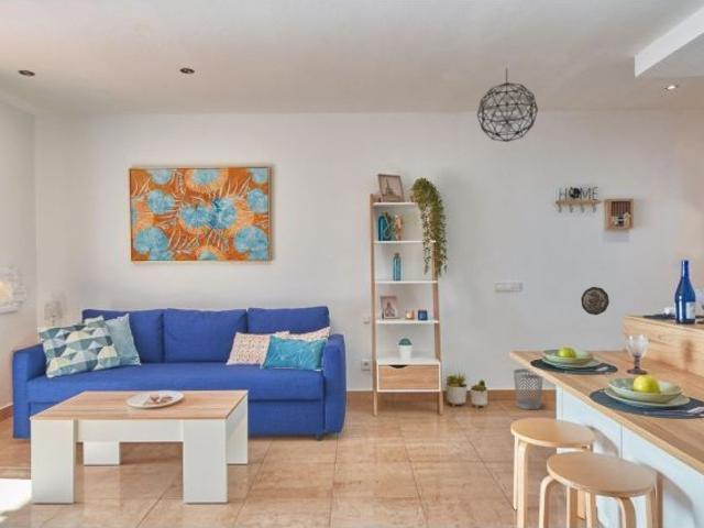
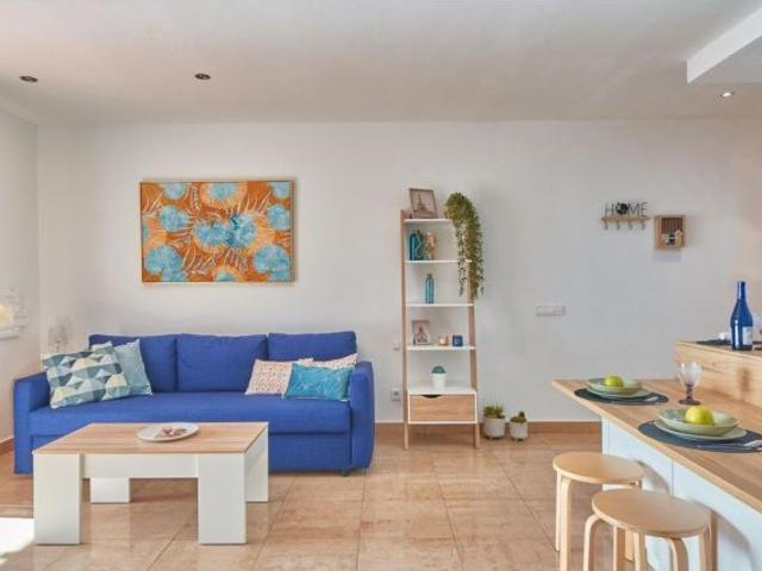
- pendant light [476,67,539,143]
- wastebasket [513,367,543,410]
- decorative plate [580,286,610,316]
